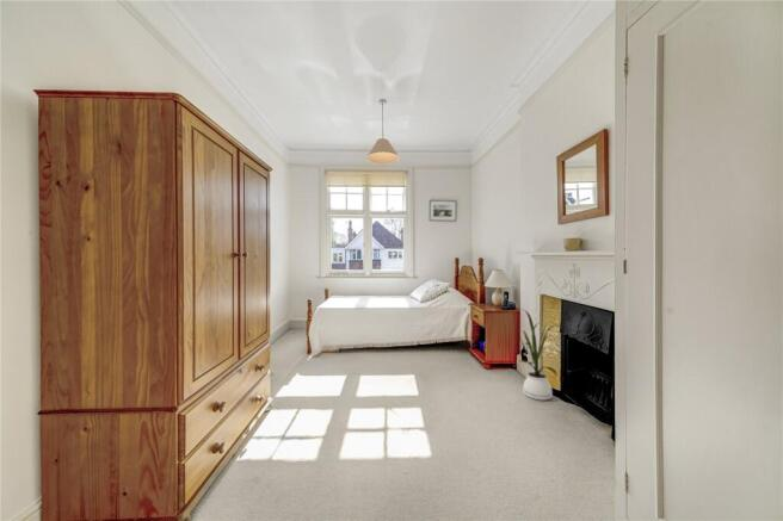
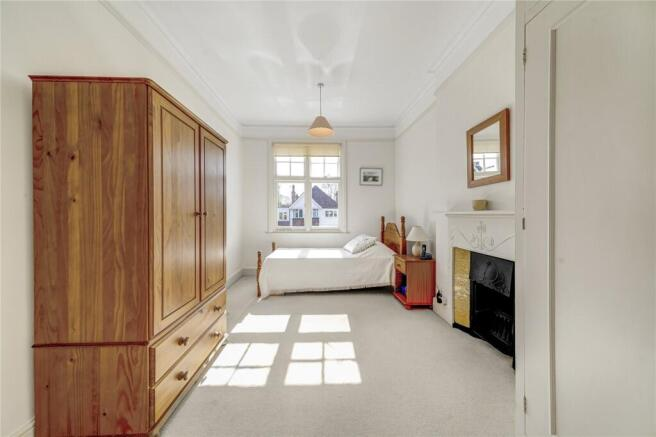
- house plant [517,308,561,402]
